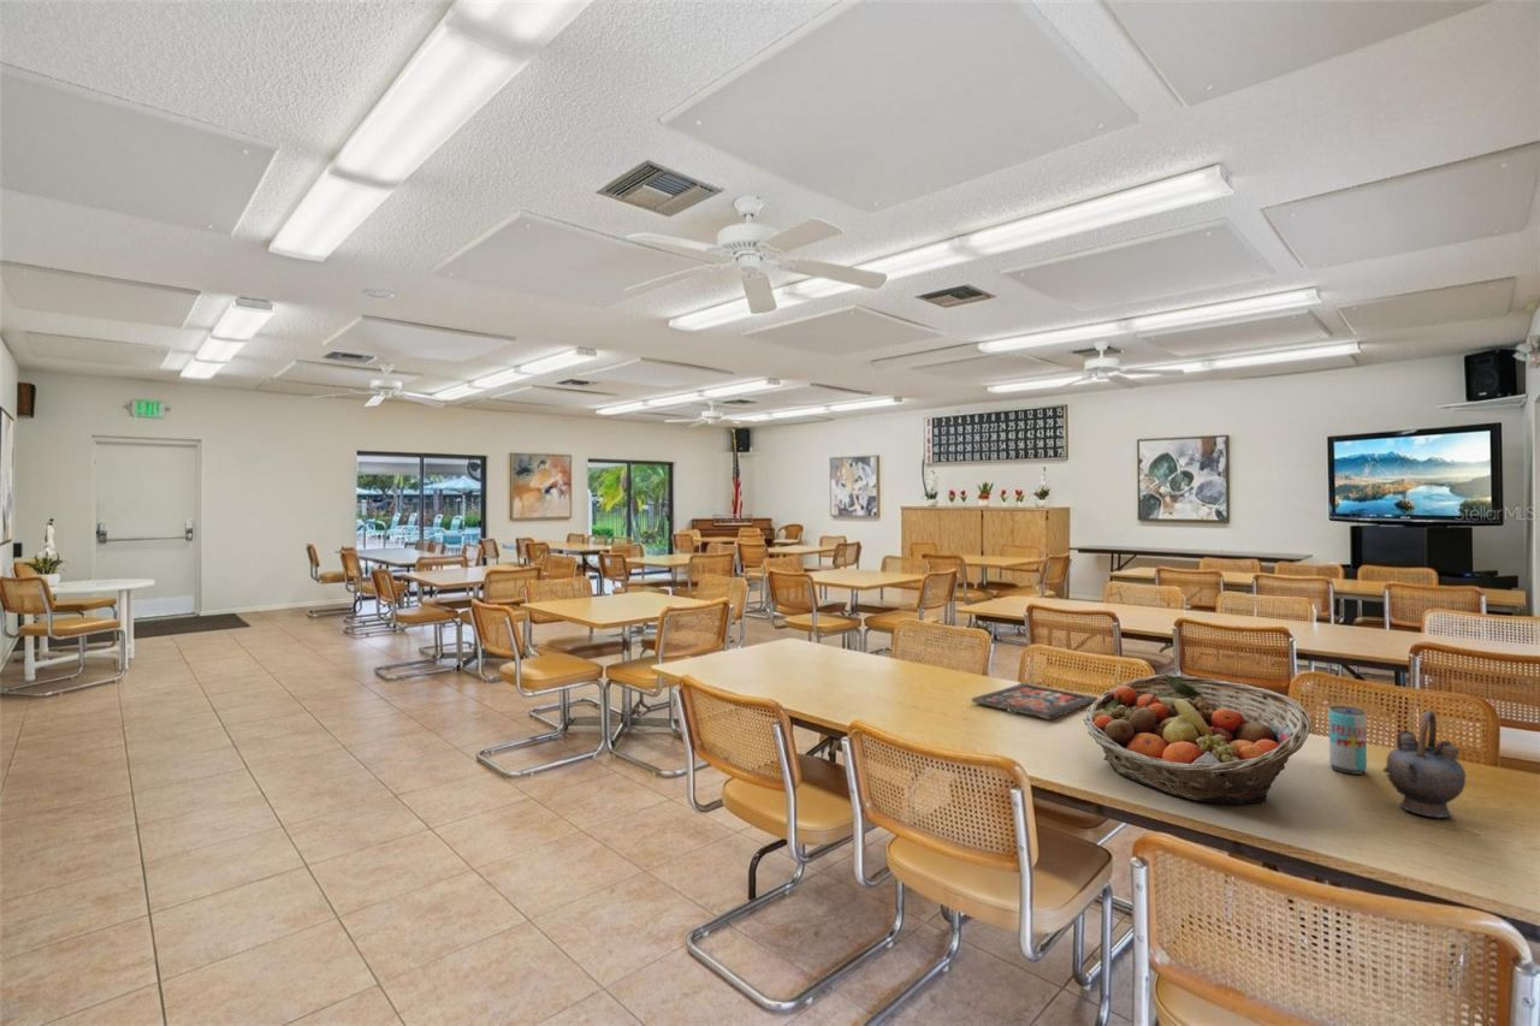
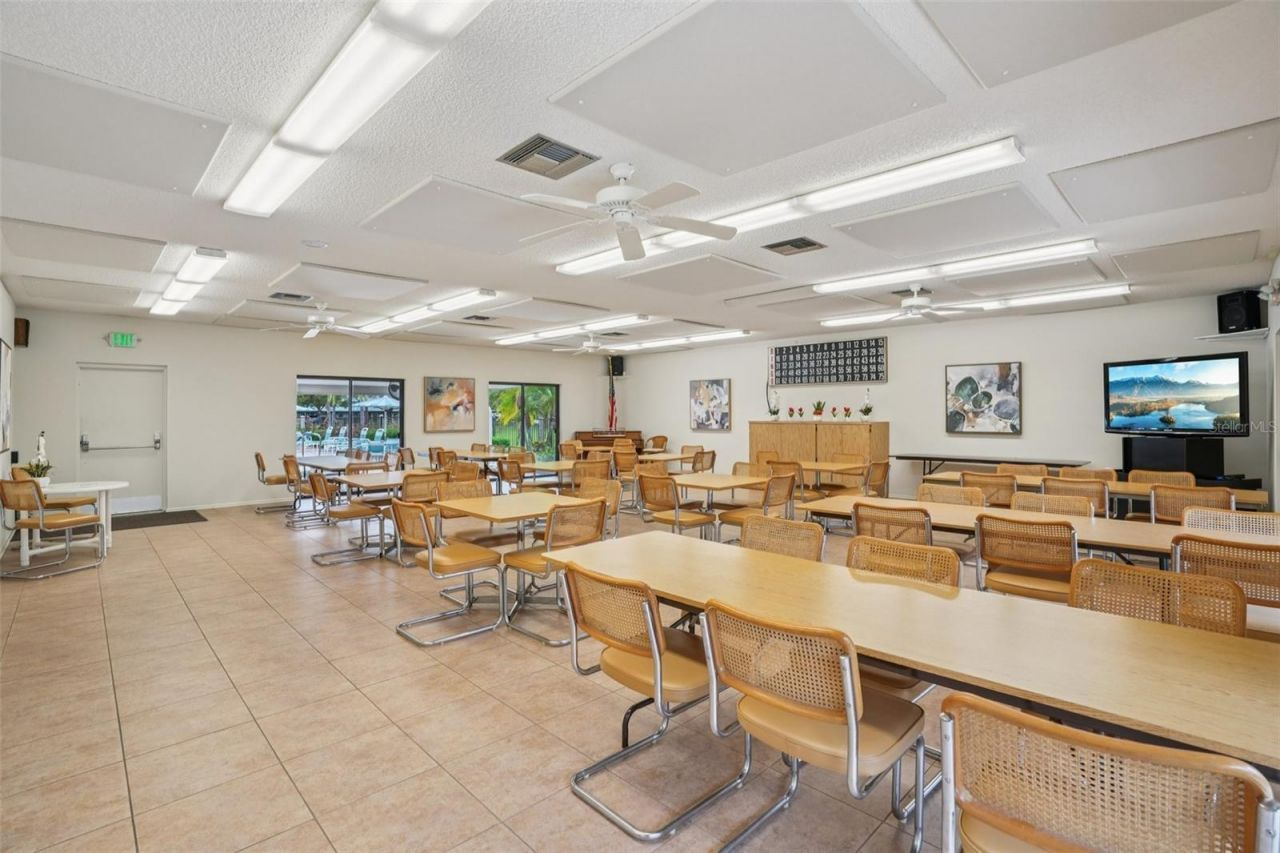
- teapot [1382,710,1467,819]
- board game [971,682,1100,720]
- beverage can [1327,705,1368,776]
- fruit basket [1083,674,1313,805]
